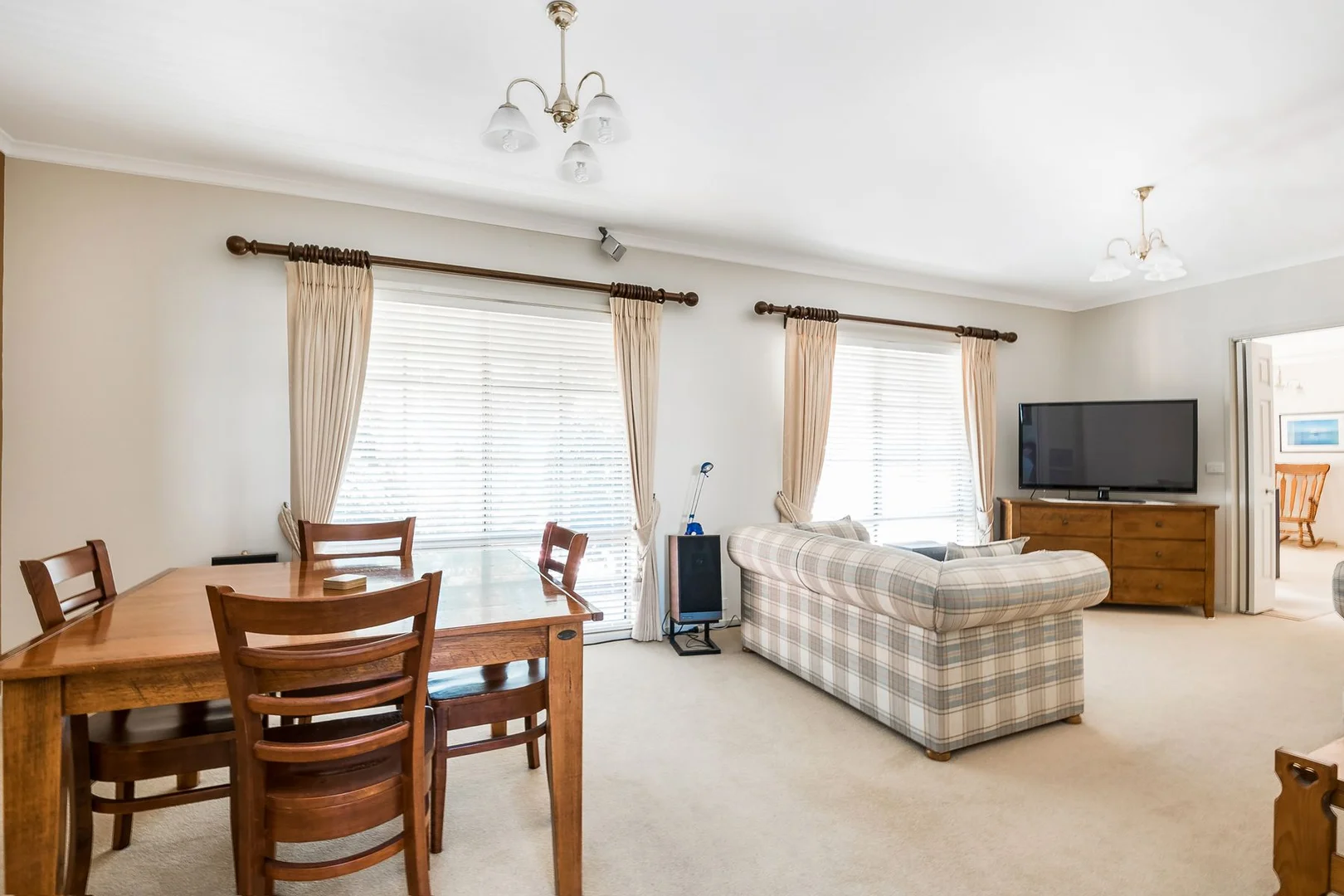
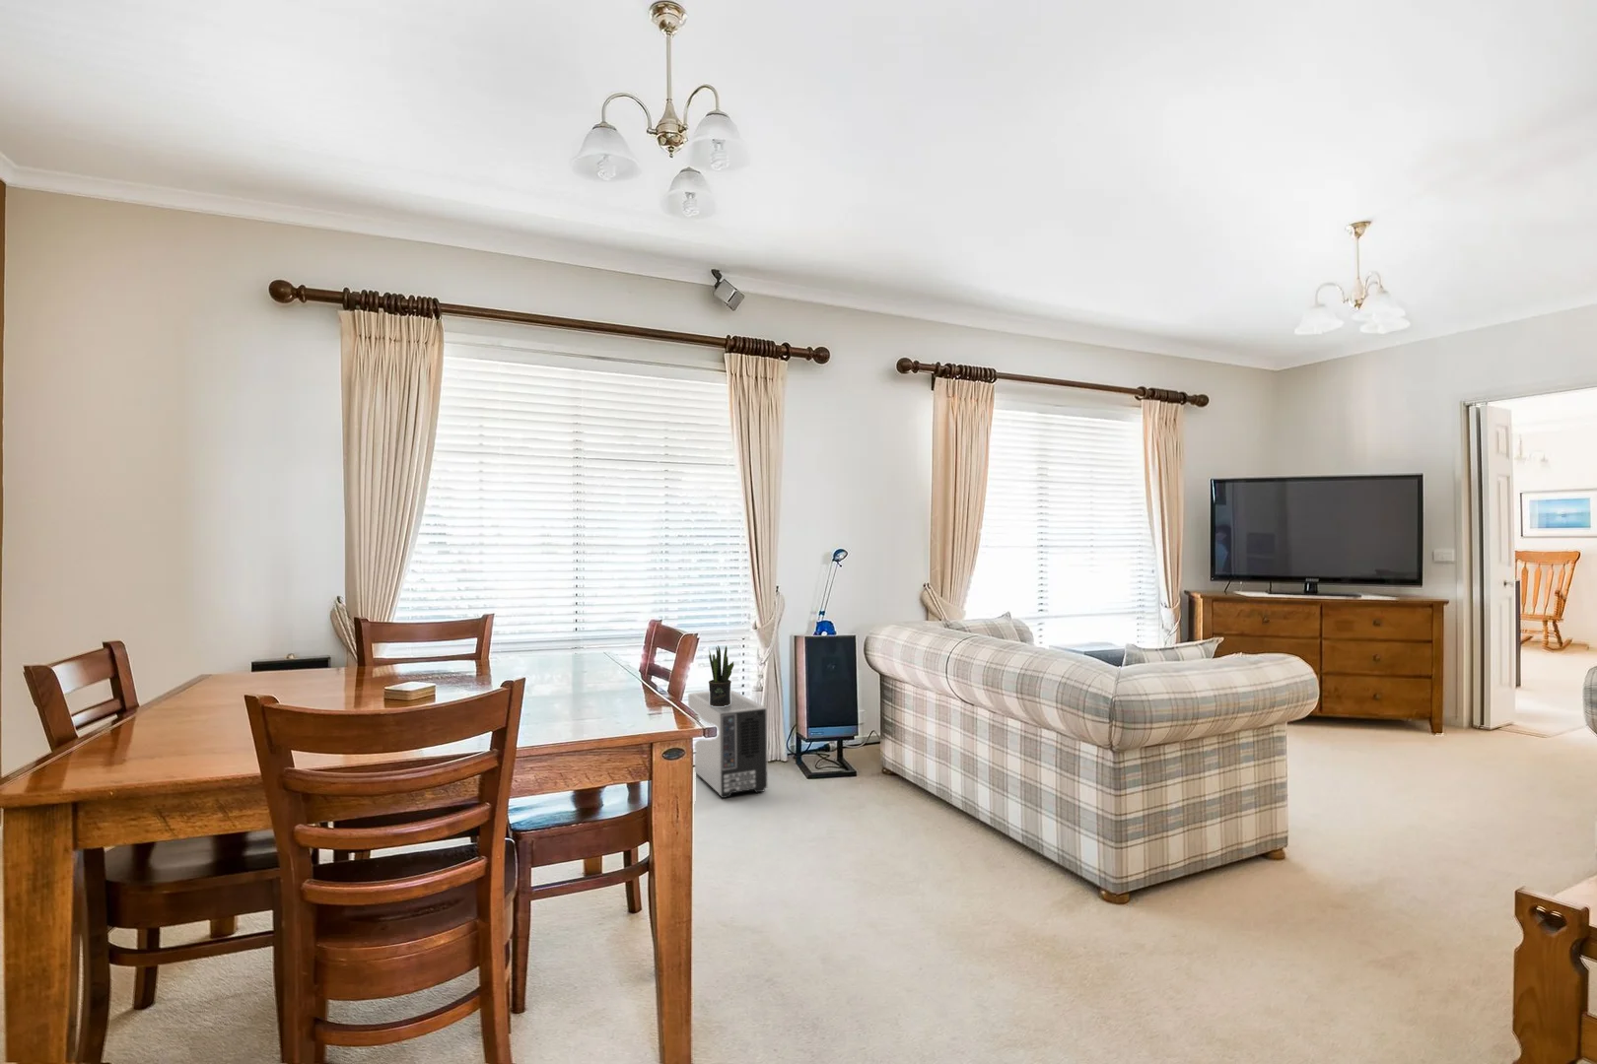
+ air purifier [687,689,769,799]
+ potted plant [708,645,734,707]
